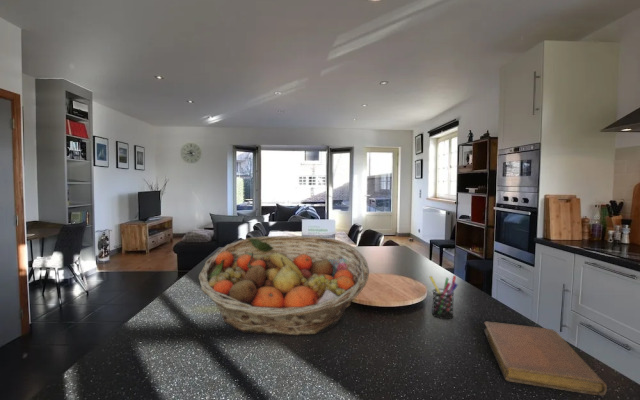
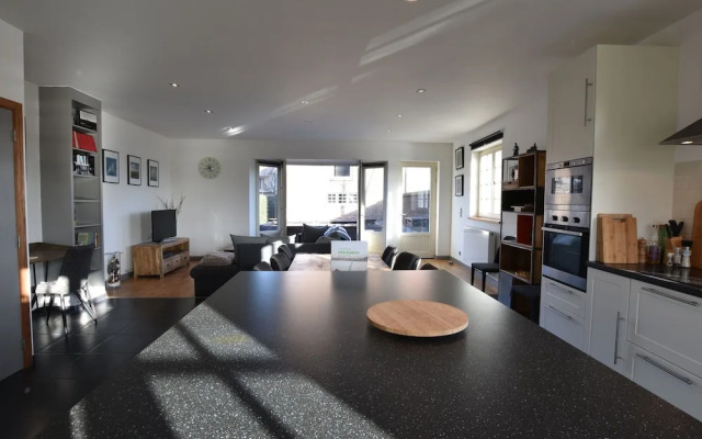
- notebook [483,321,608,396]
- pen holder [429,275,459,320]
- fruit basket [198,235,370,337]
